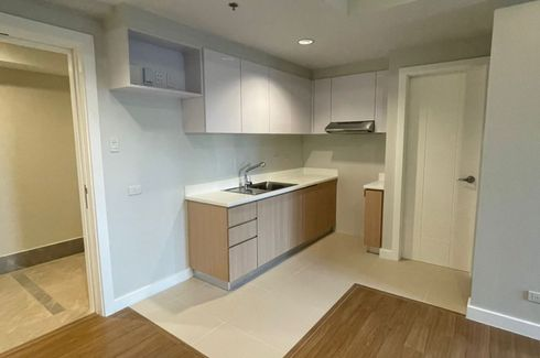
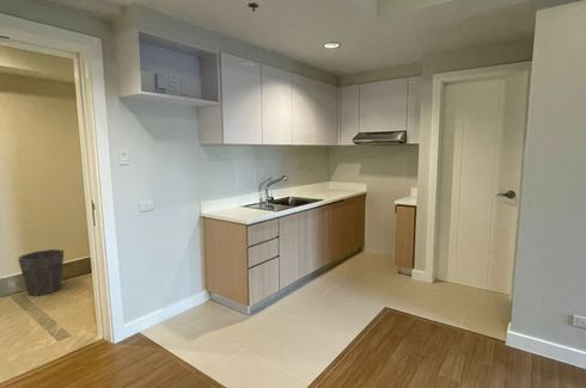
+ waste bin [17,248,65,297]
